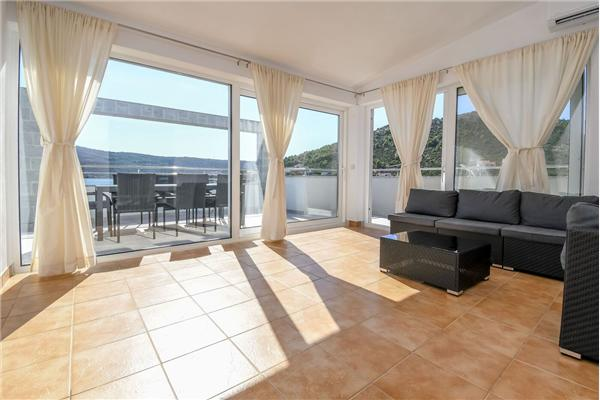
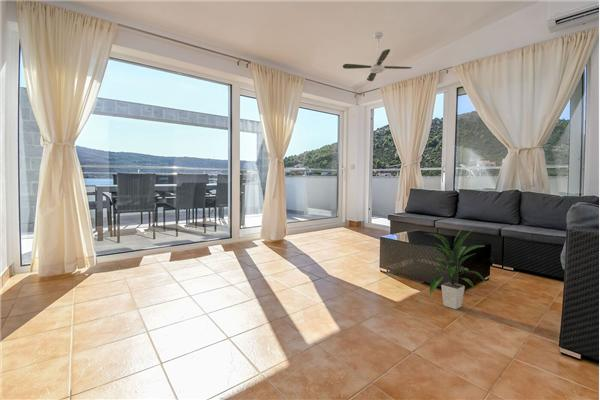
+ indoor plant [423,229,488,310]
+ ceiling fan [342,31,413,82]
